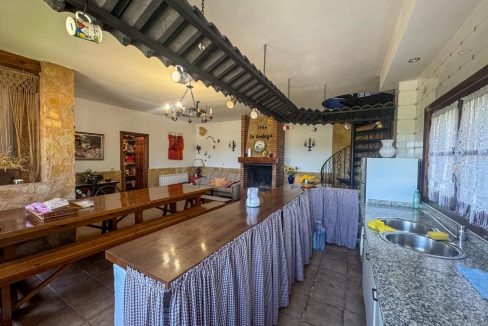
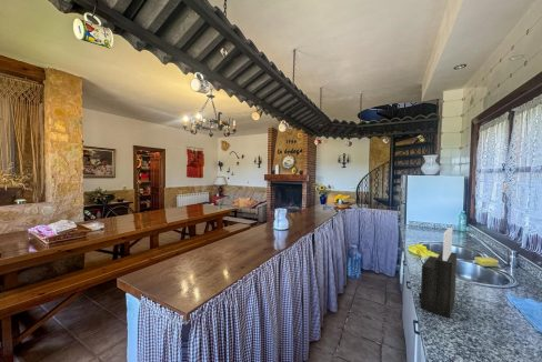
+ knife block [418,227,458,320]
